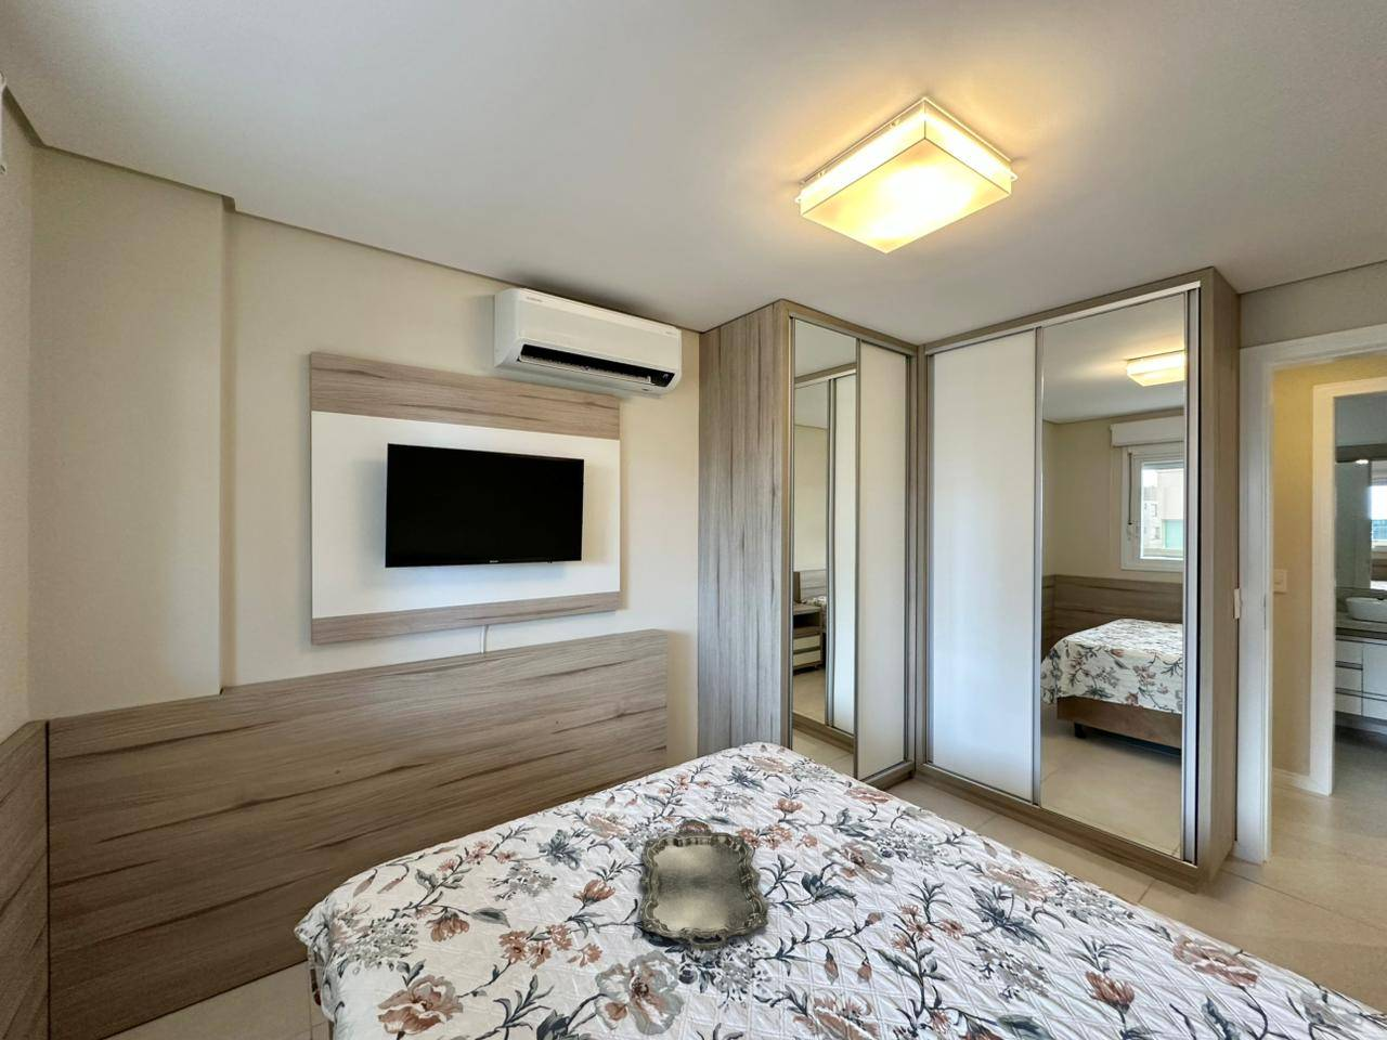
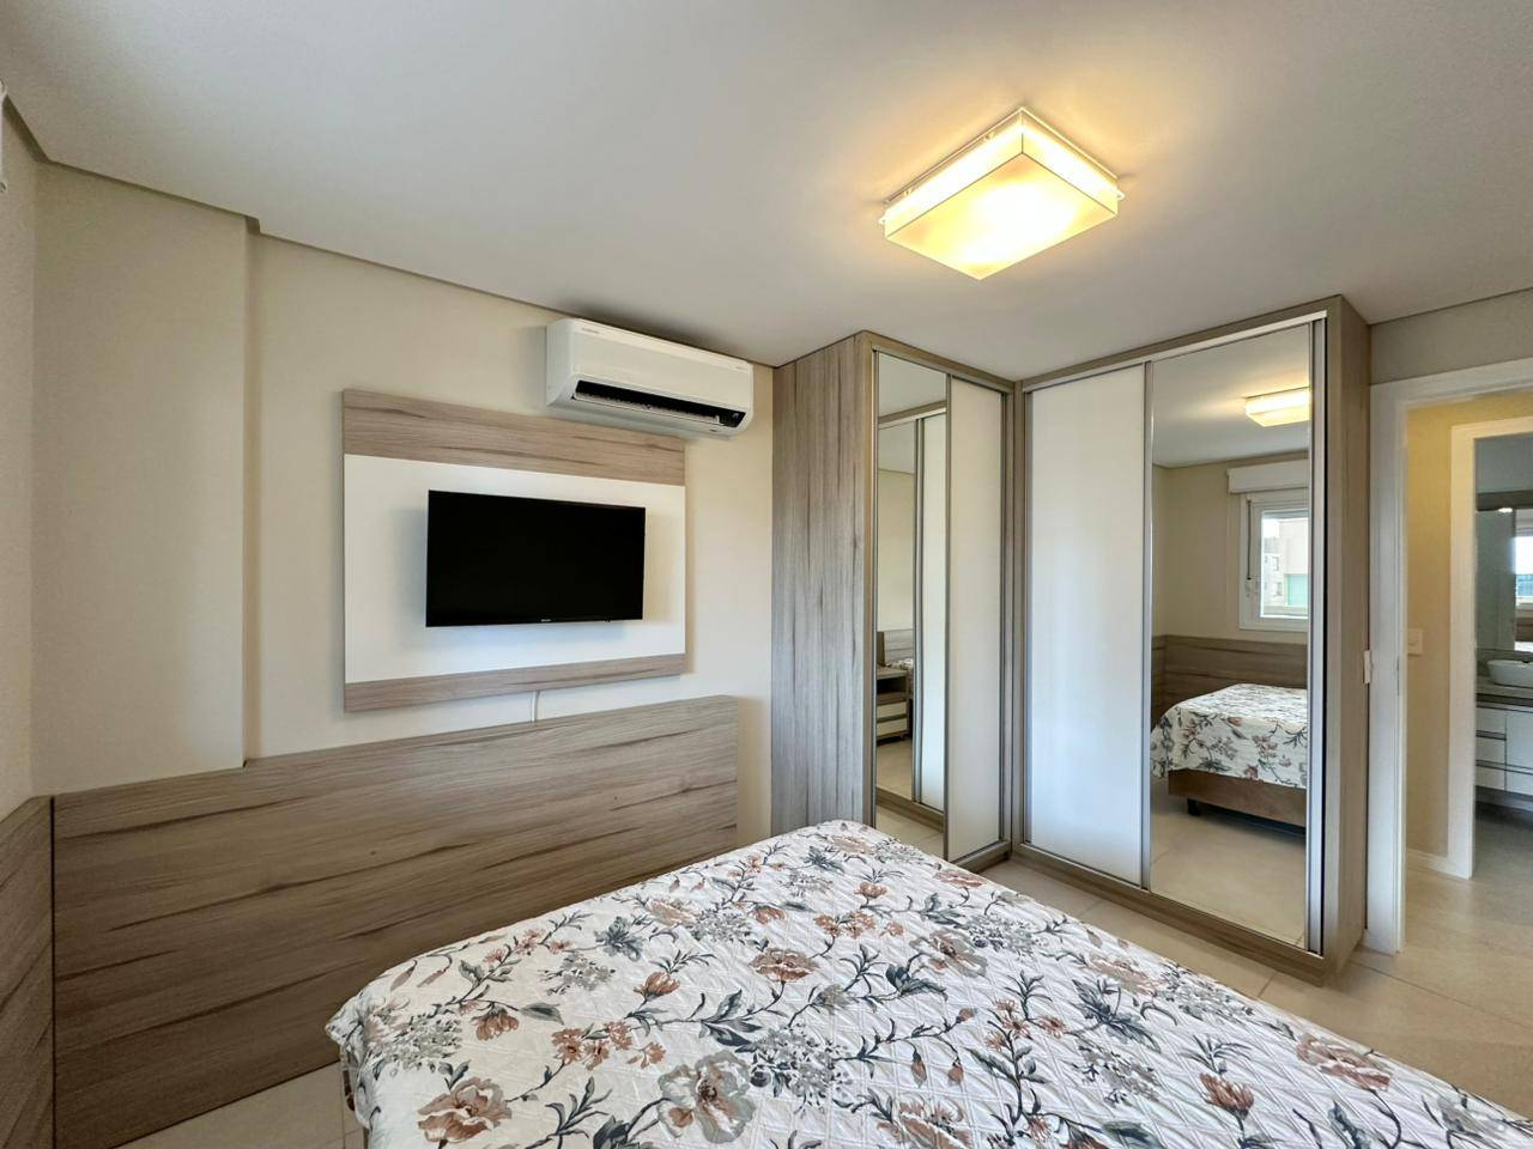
- serving tray [638,819,770,953]
